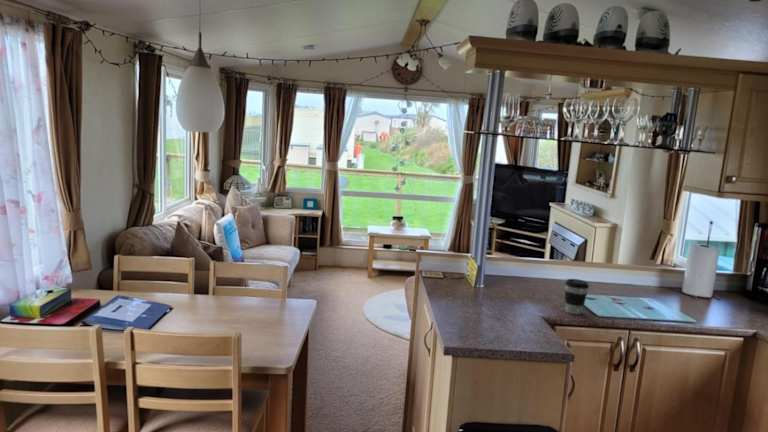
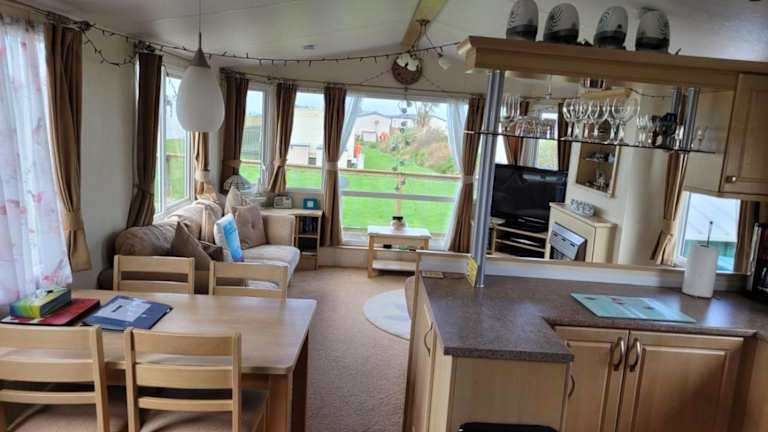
- coffee cup [564,278,590,315]
